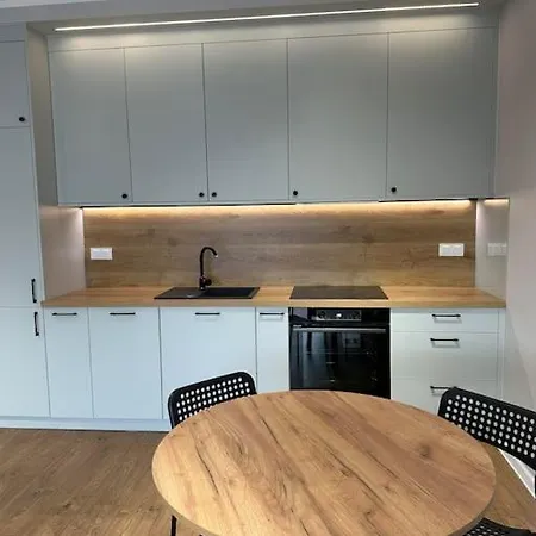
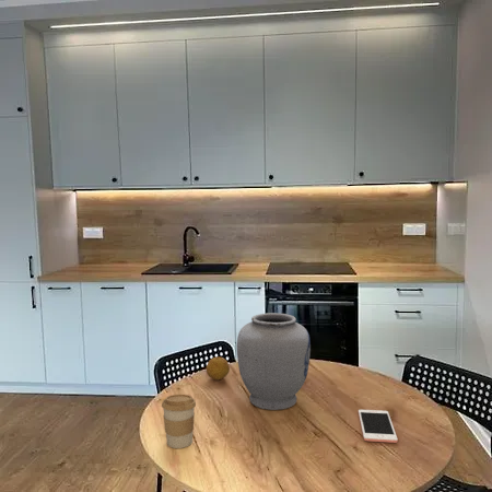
+ vase [236,312,312,411]
+ coffee cup [161,394,197,449]
+ fruit [206,356,231,382]
+ cell phone [358,409,399,444]
